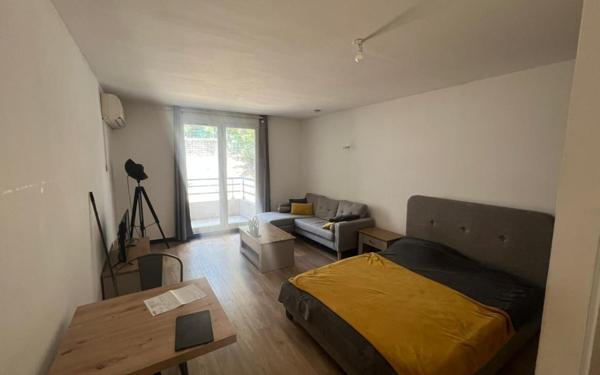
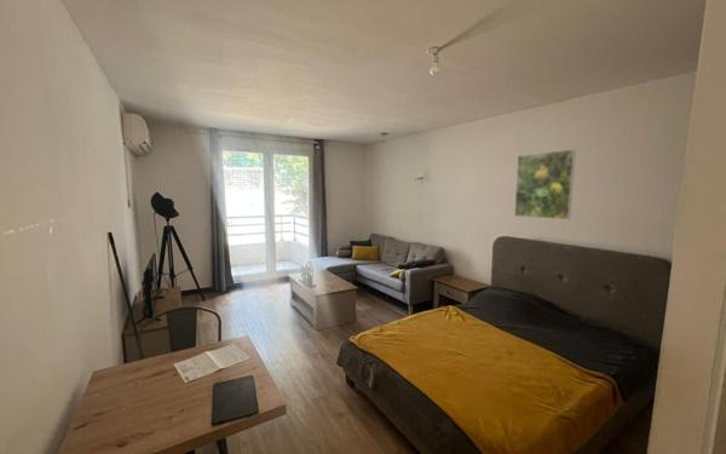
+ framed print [513,148,577,220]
